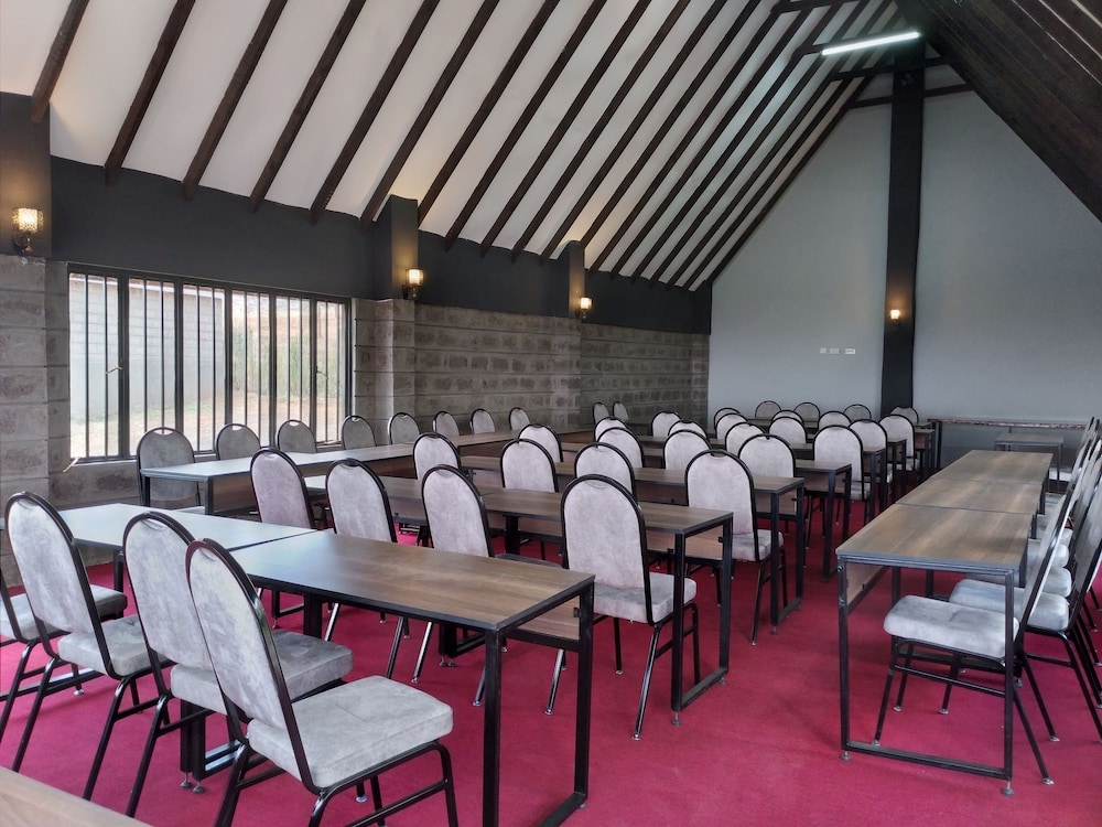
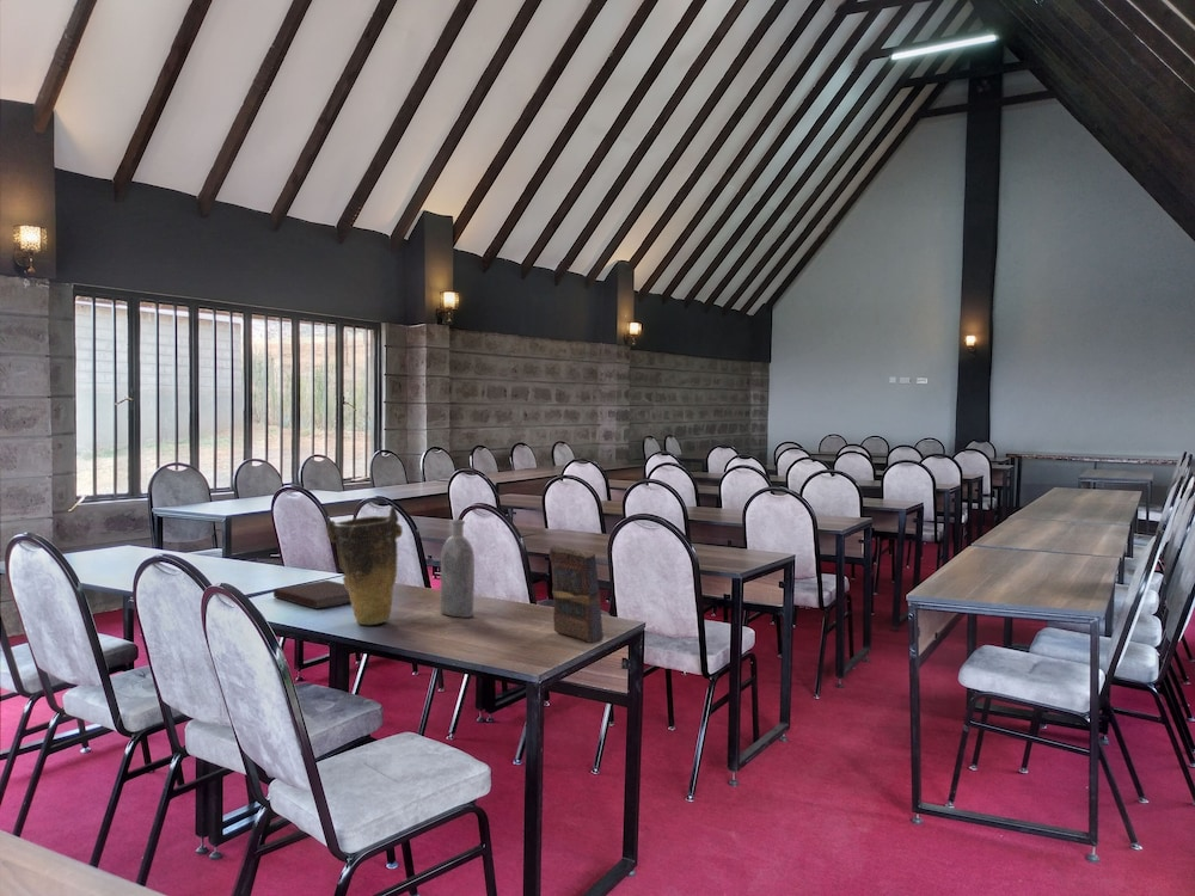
+ notebook [272,579,351,610]
+ book [549,544,605,644]
+ bottle [440,518,476,619]
+ vase [325,504,404,626]
